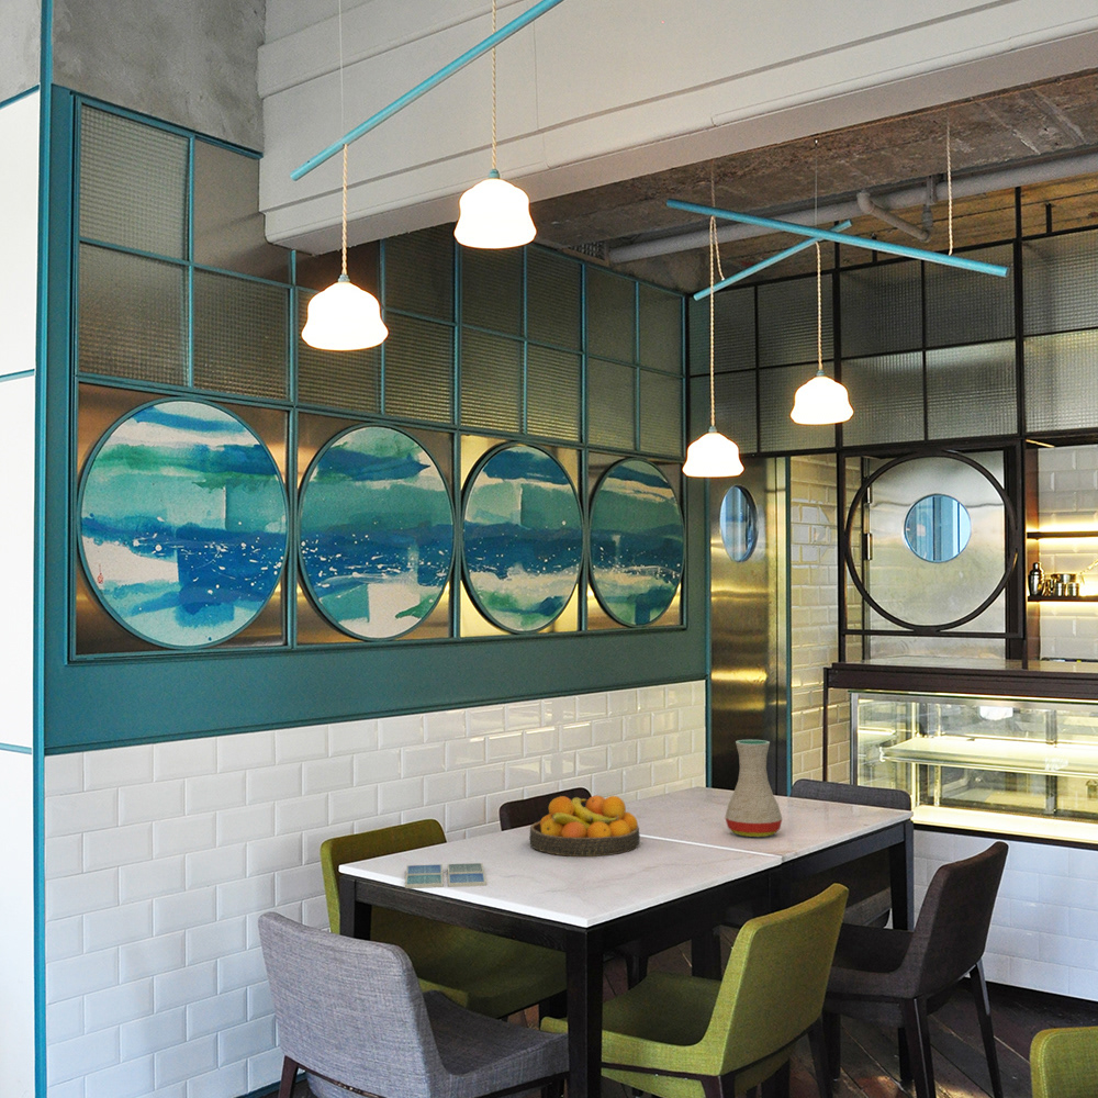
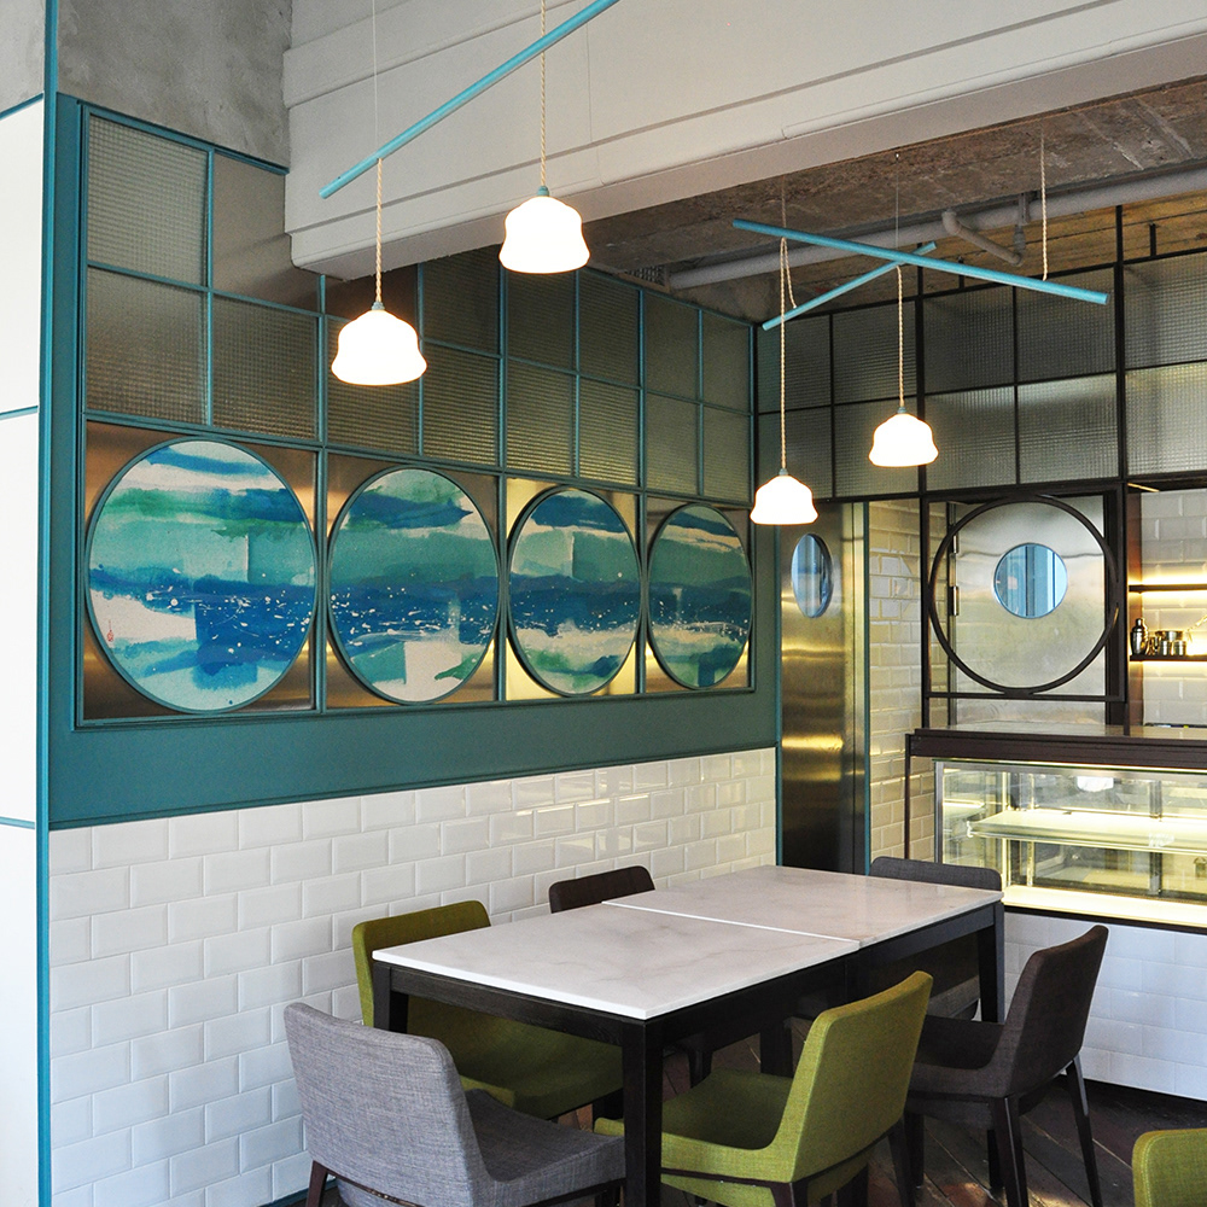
- fruit bowl [528,795,641,858]
- vase [725,739,783,838]
- drink coaster [404,862,488,889]
